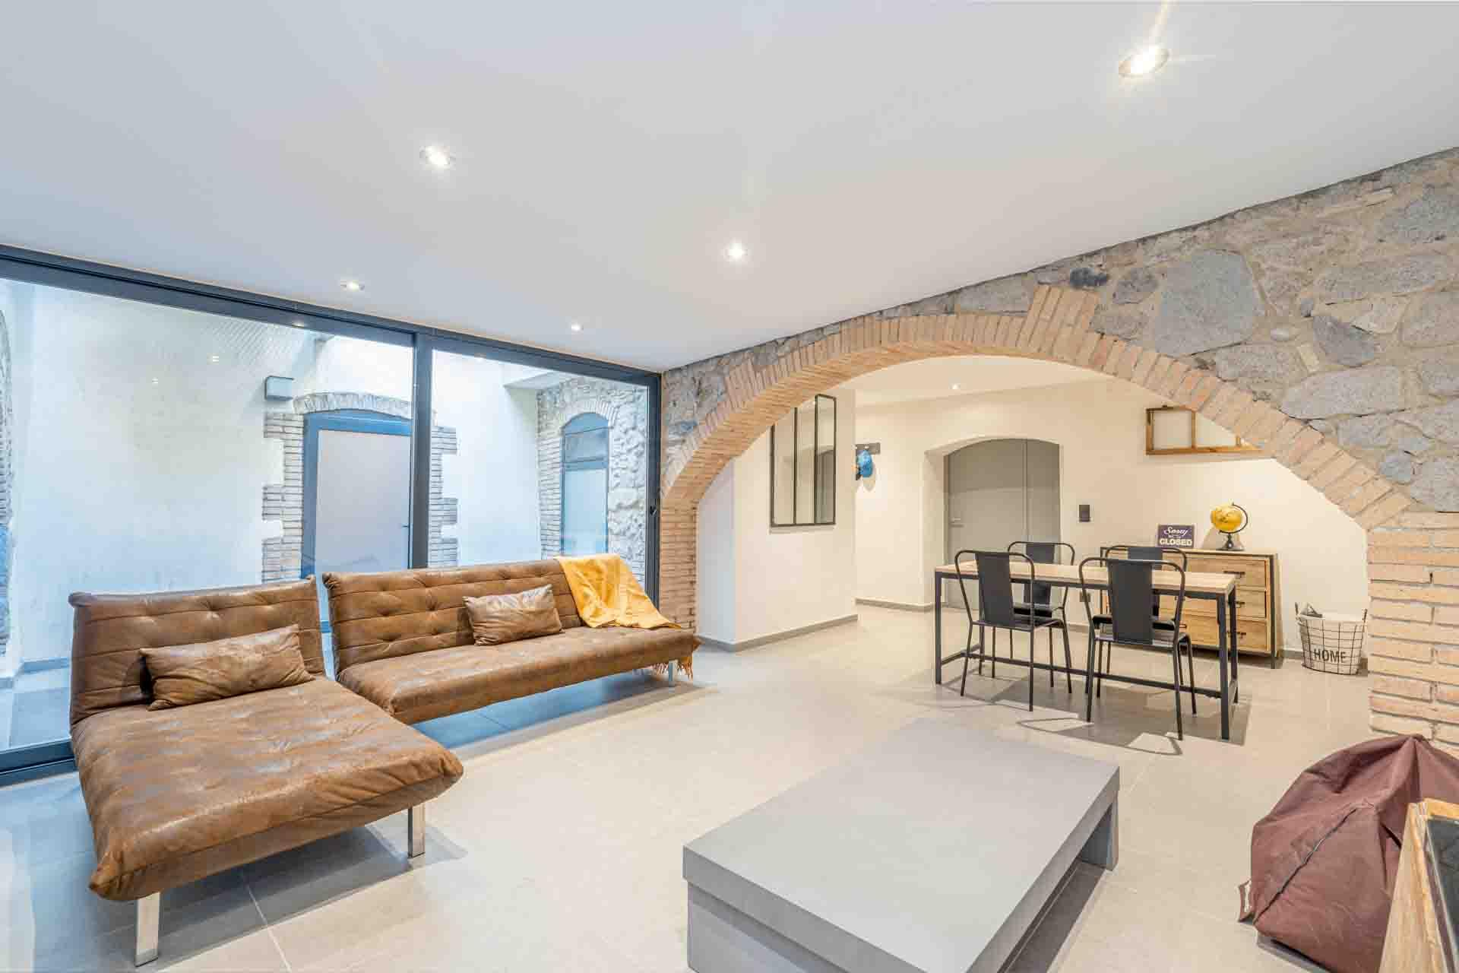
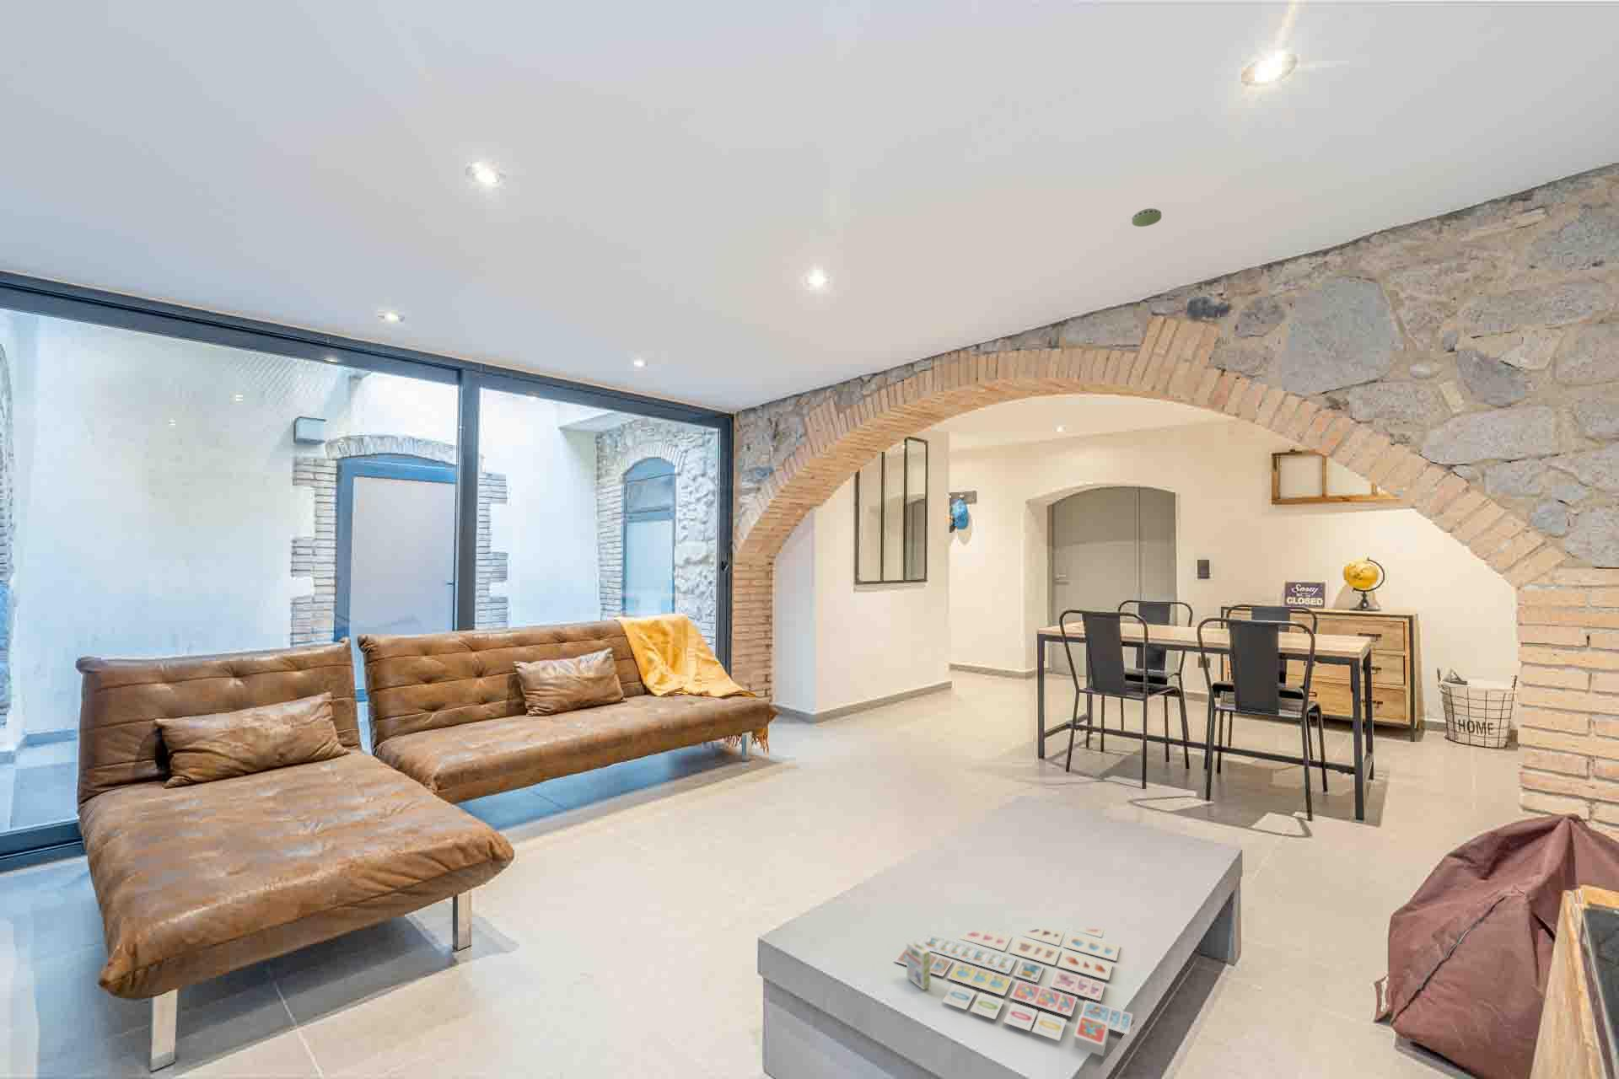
+ board game [893,926,1134,1057]
+ smoke detector [1131,207,1162,228]
